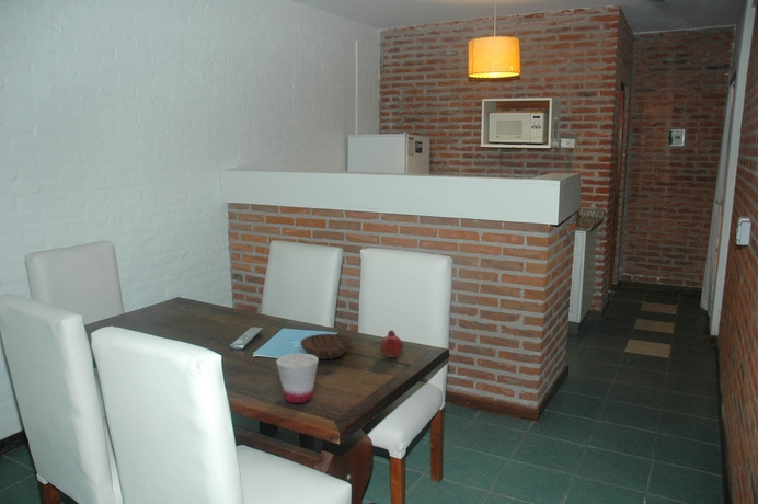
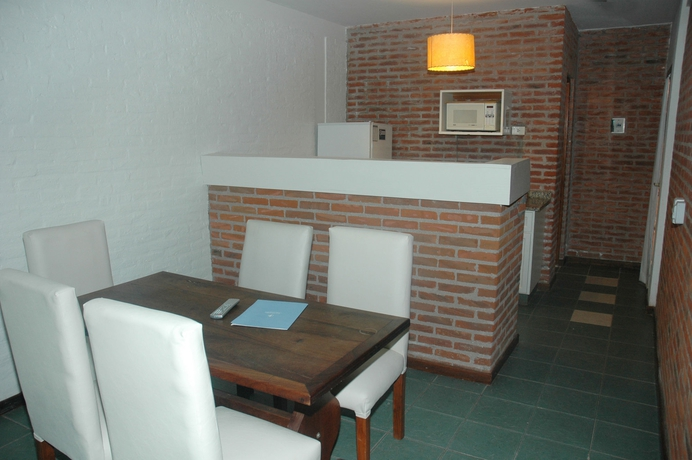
- fruit [379,329,404,359]
- cup [275,353,320,404]
- bowl [299,333,354,360]
